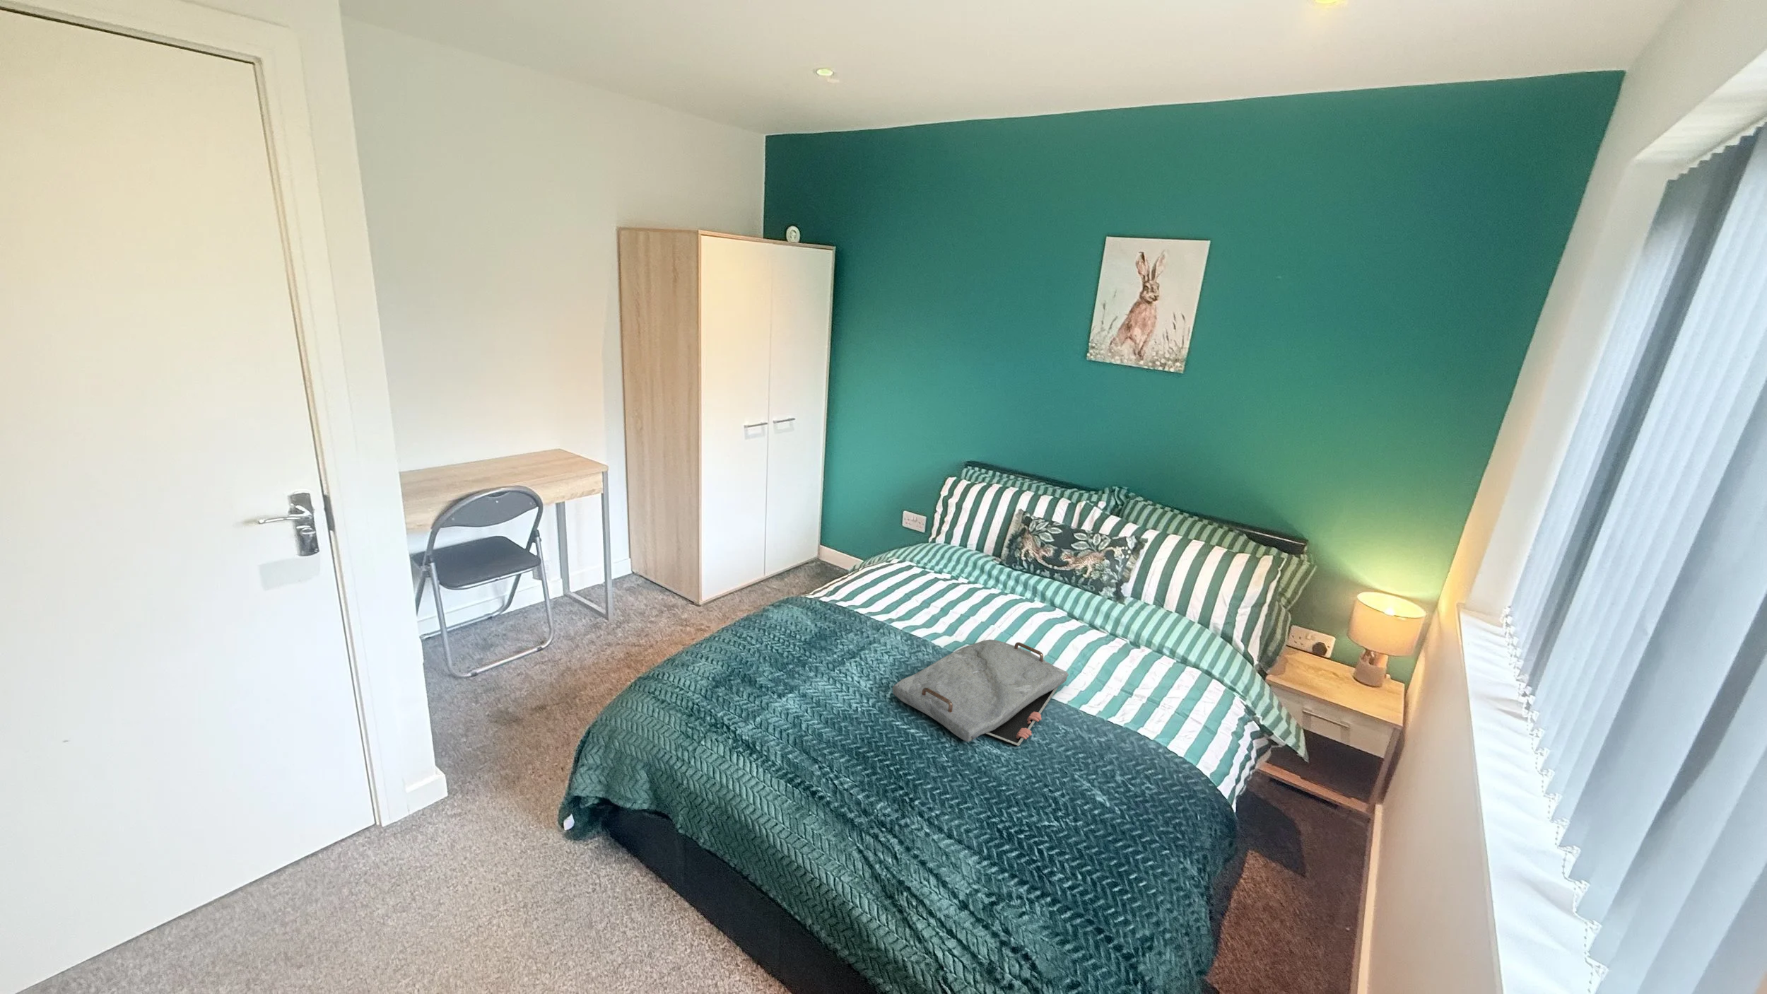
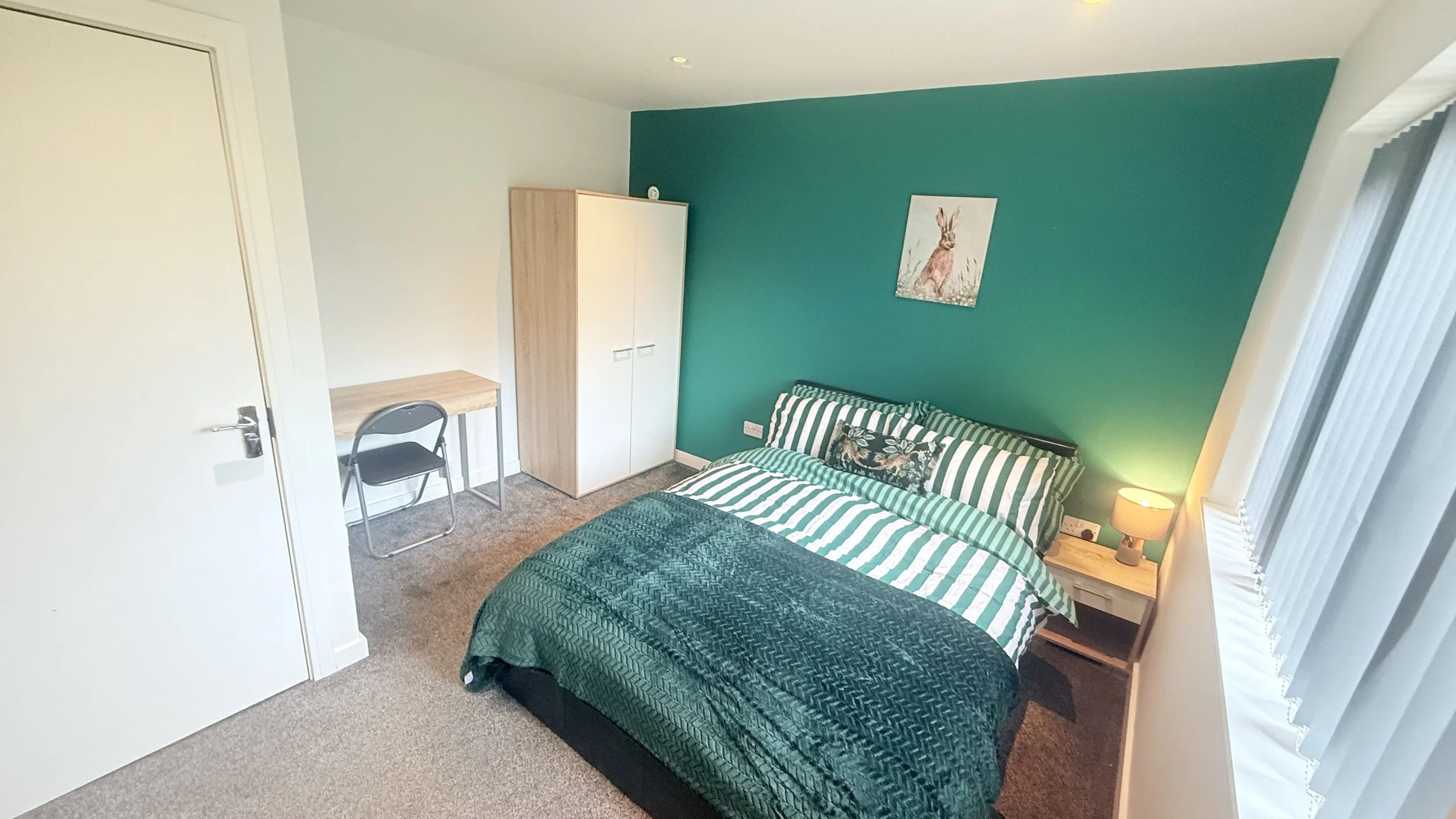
- serving tray [892,640,1069,746]
